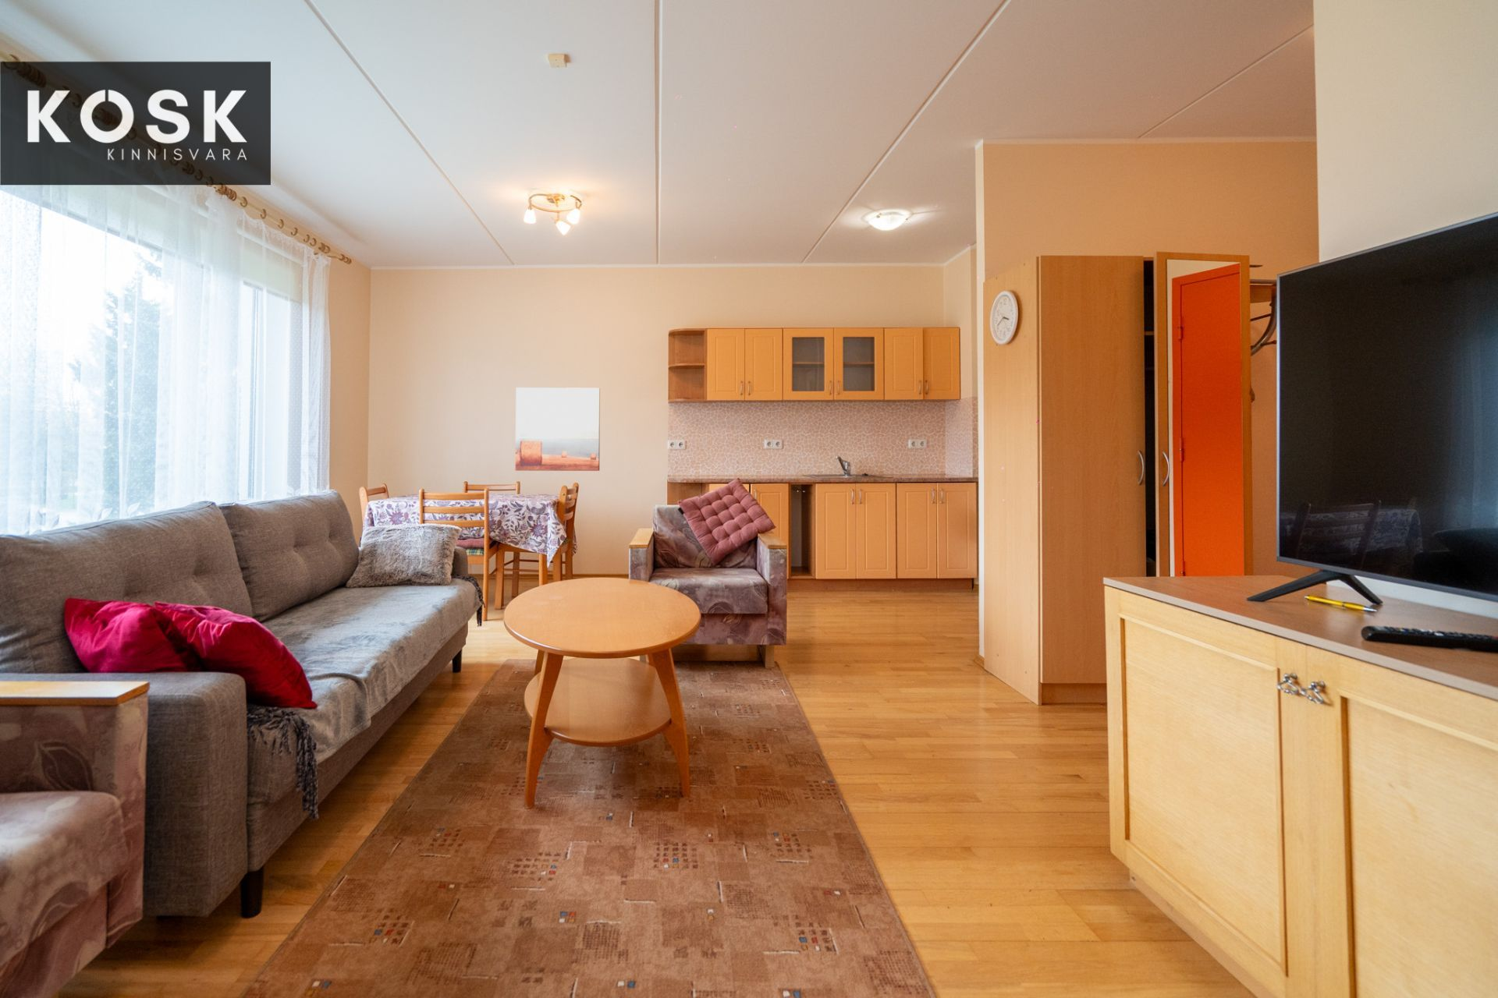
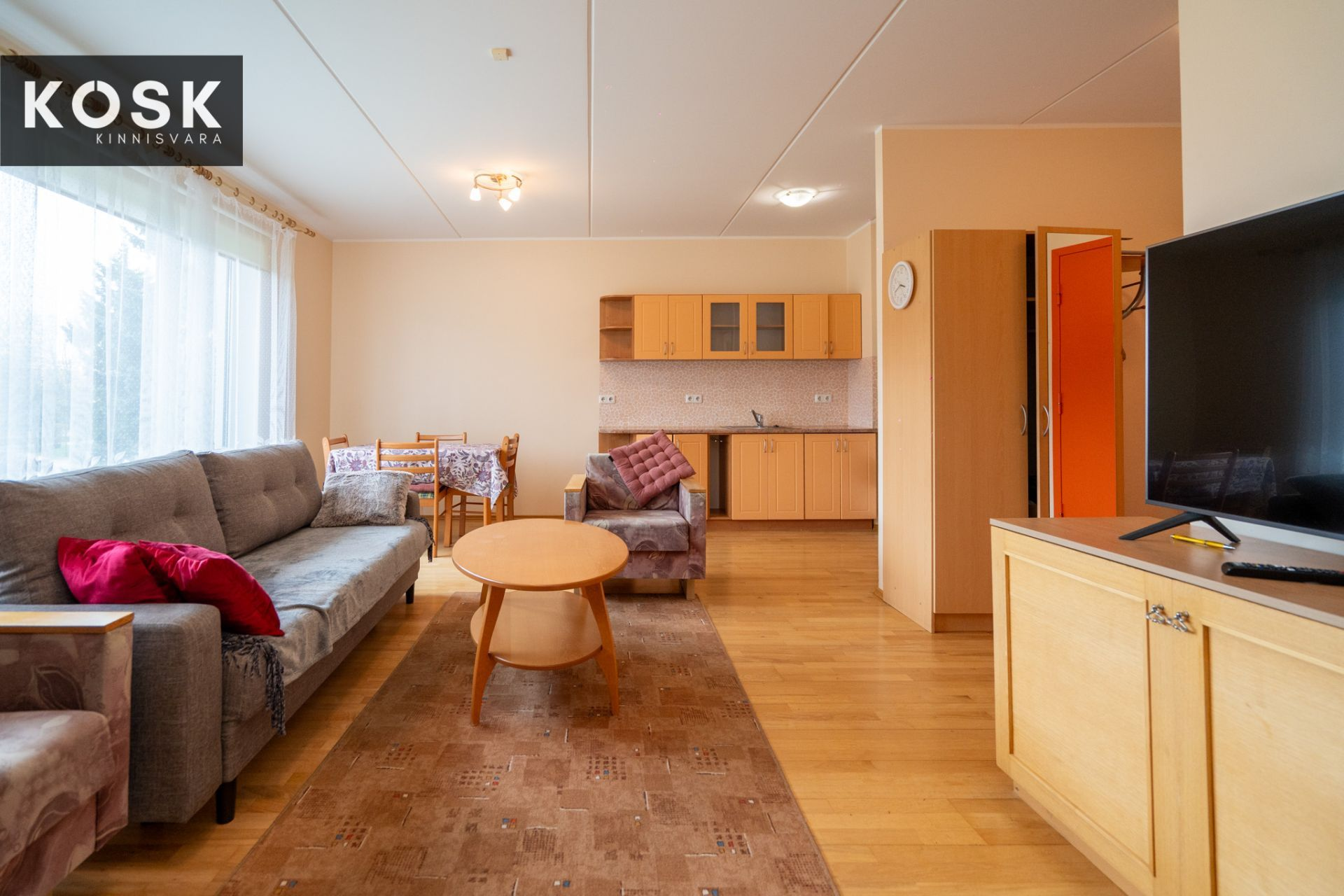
- wall art [515,387,601,471]
